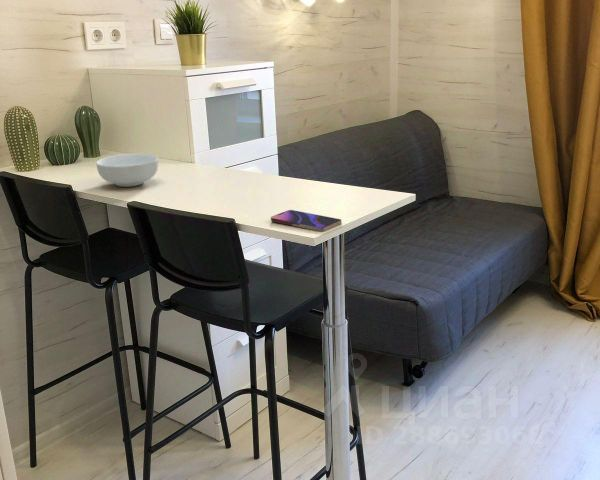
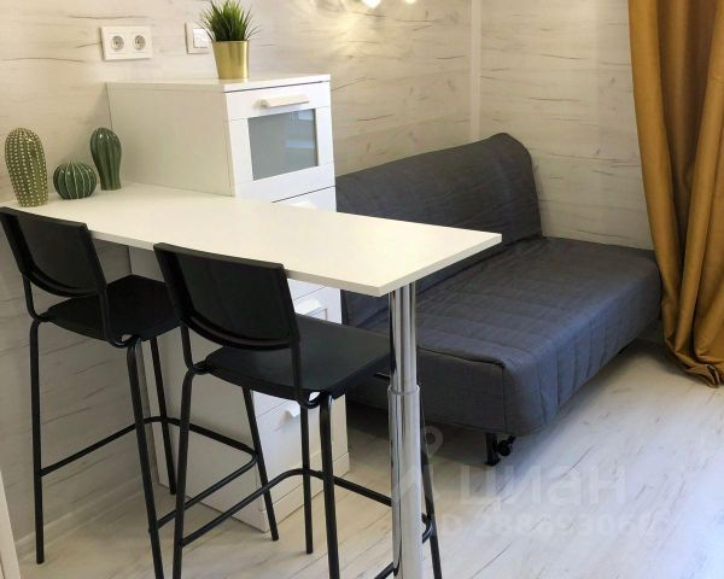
- smartphone [270,209,342,232]
- cereal bowl [95,152,159,188]
